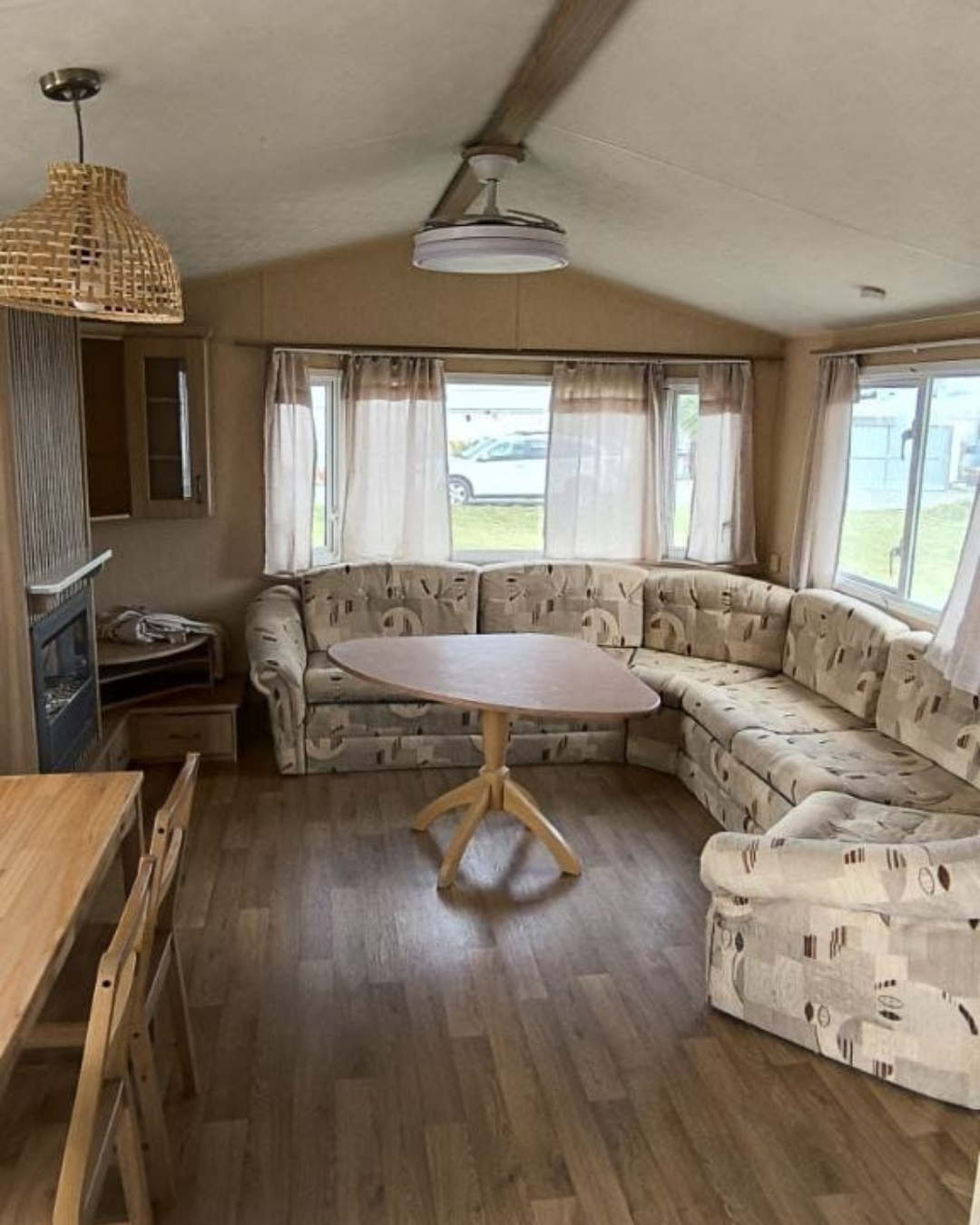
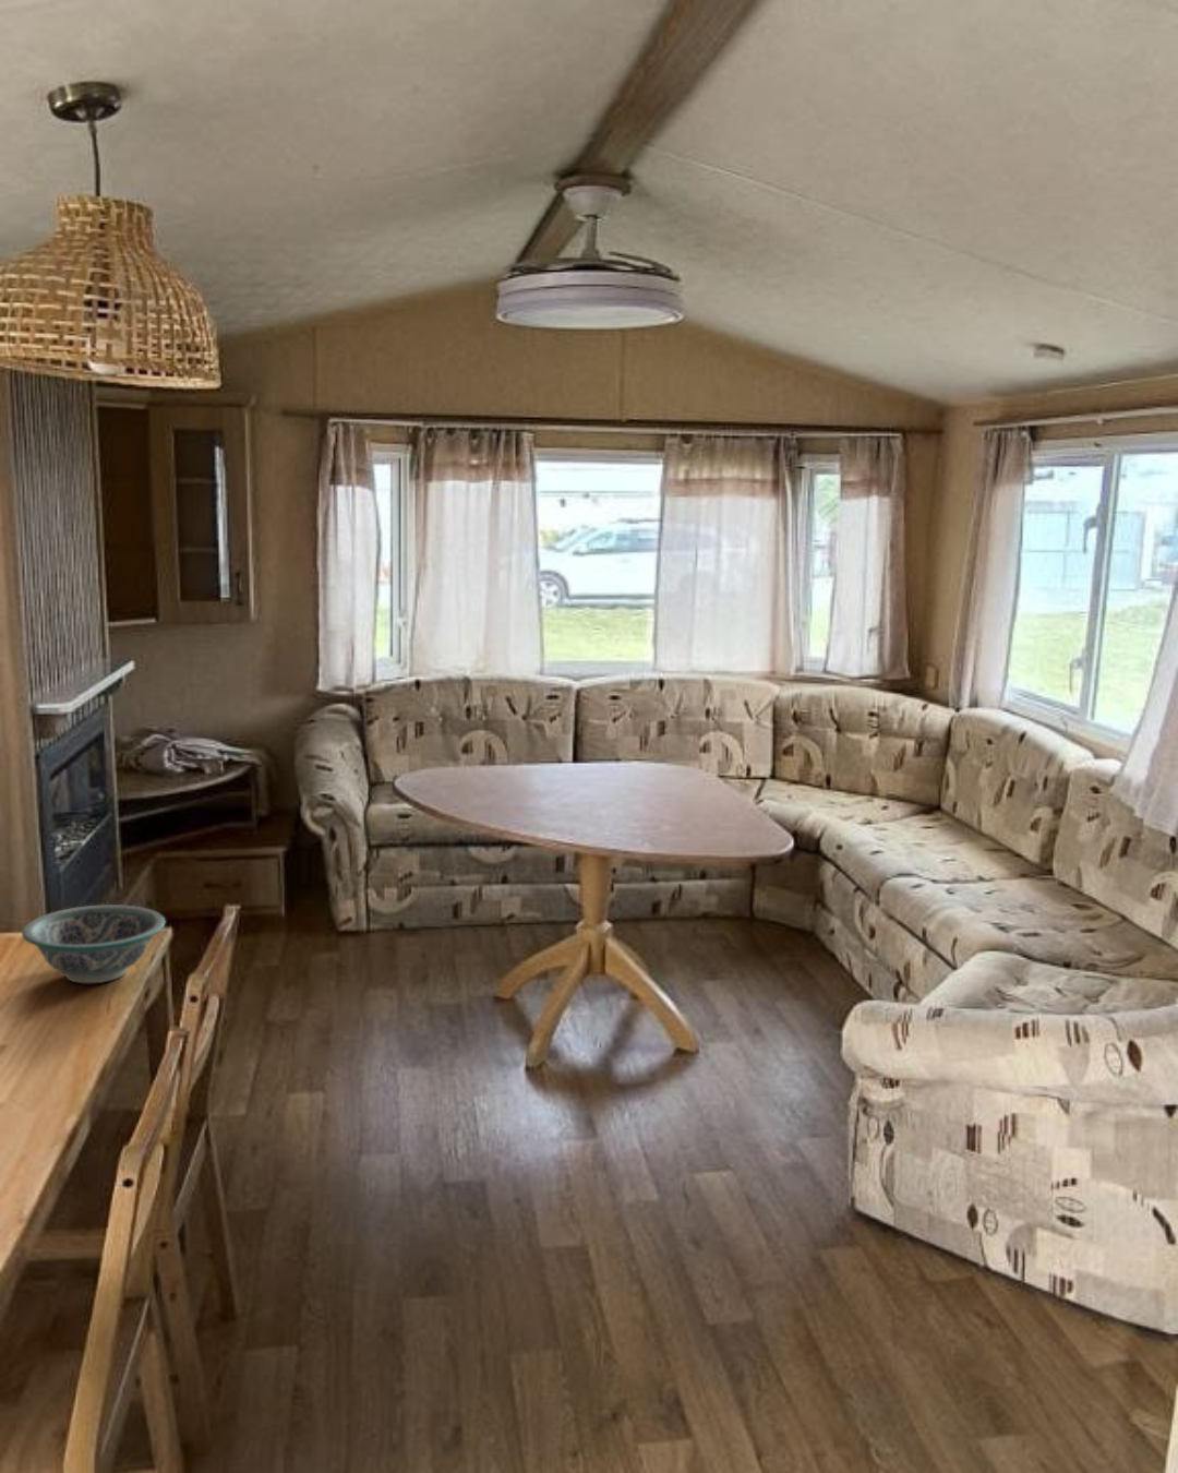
+ bowl [20,903,166,984]
